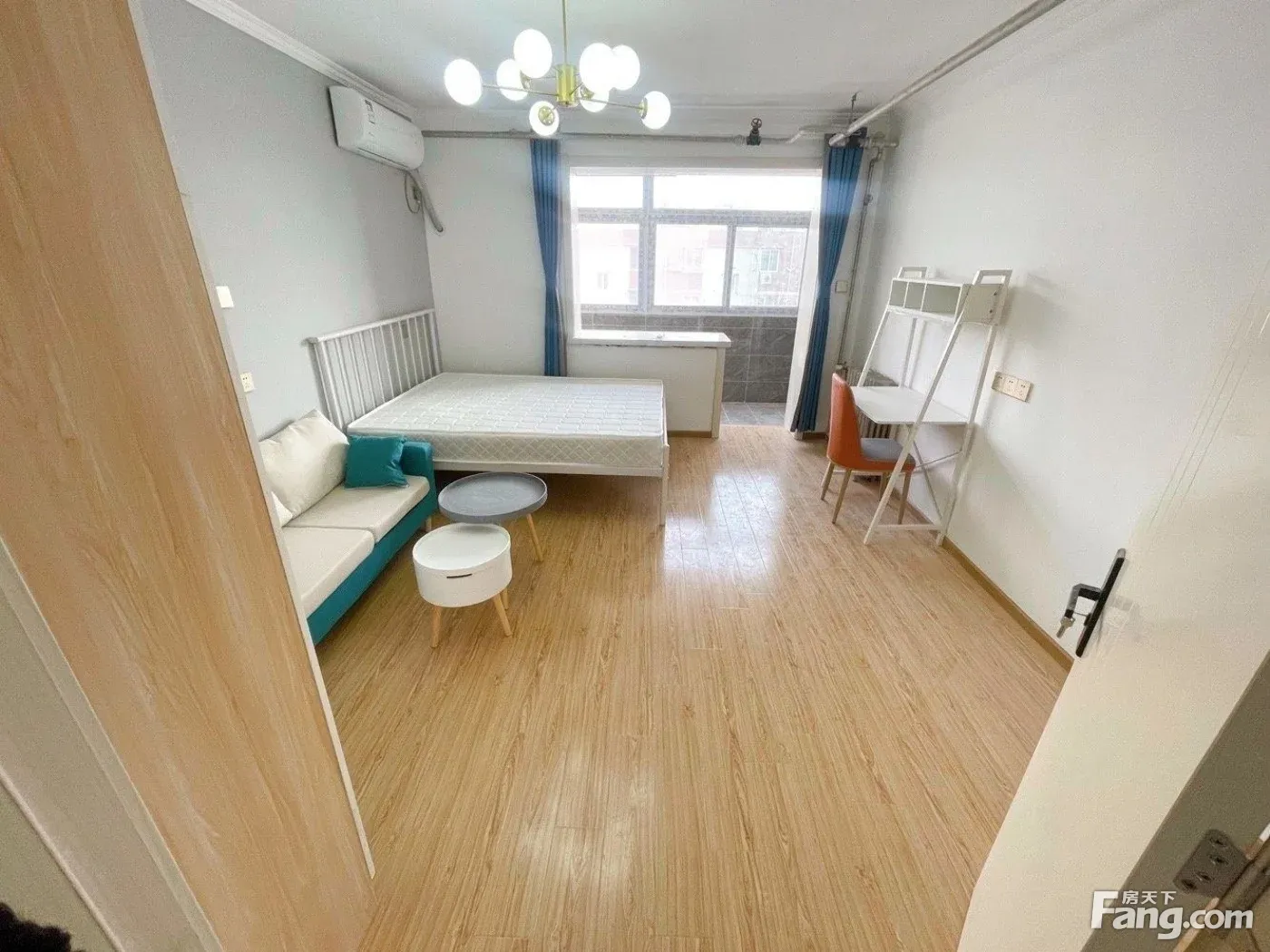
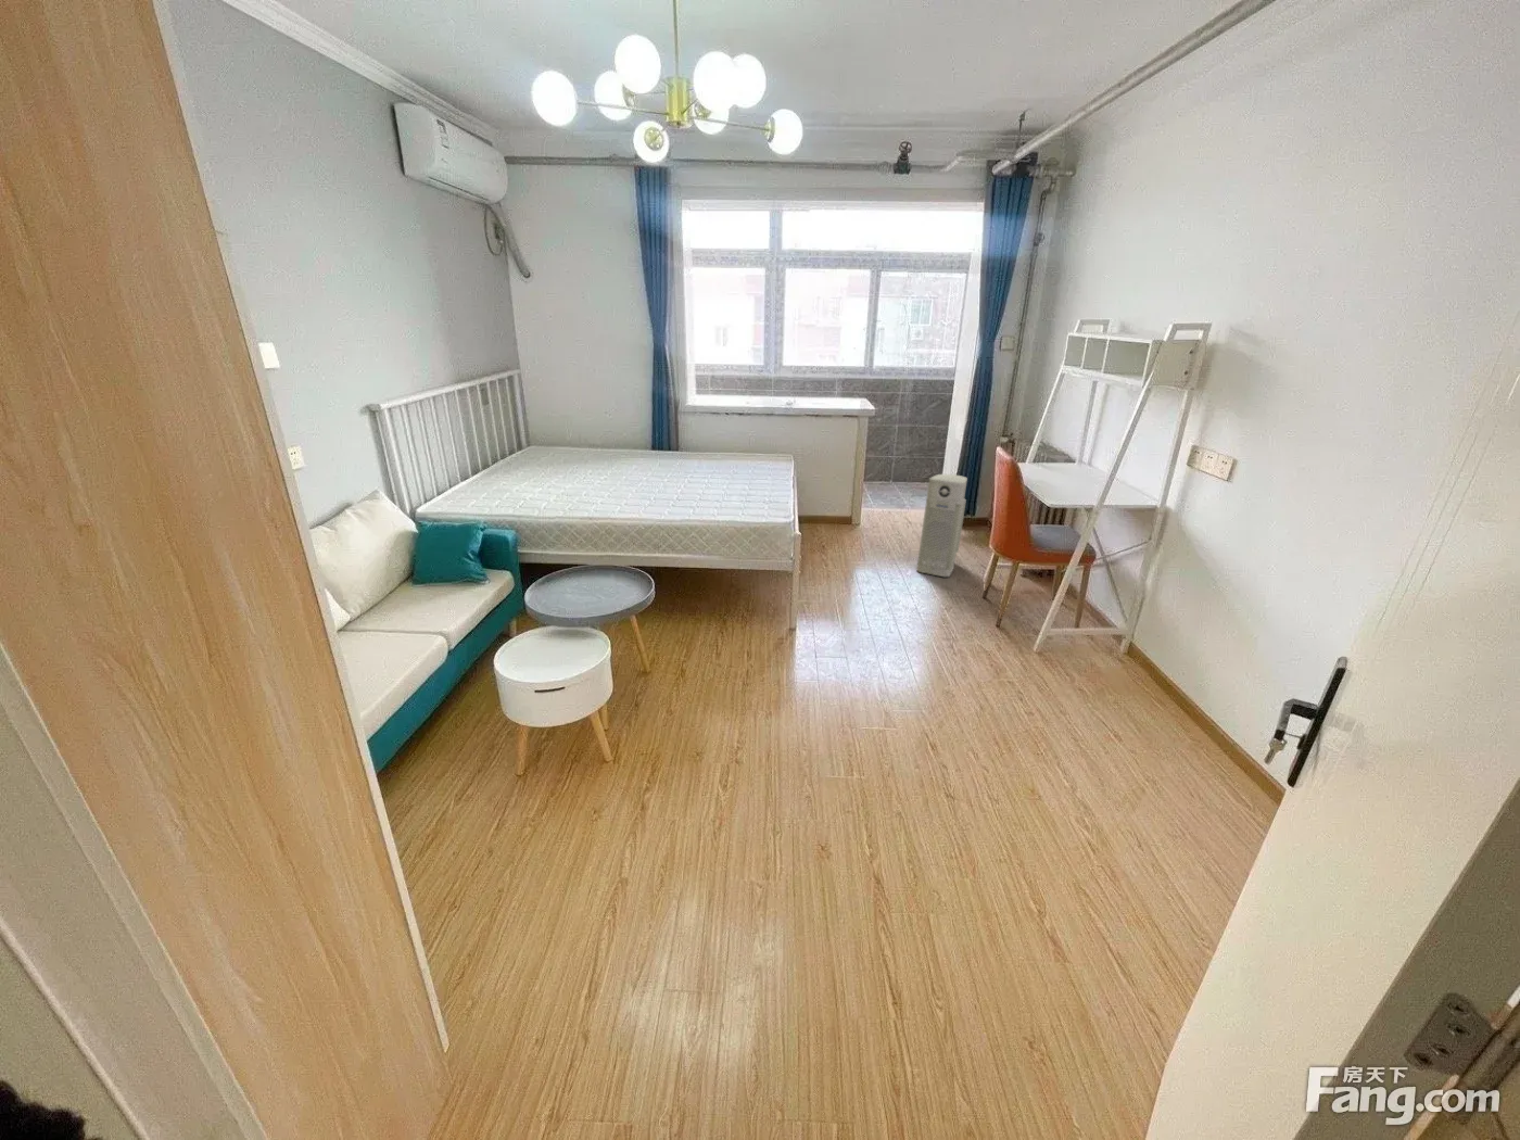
+ air purifier [916,473,968,577]
